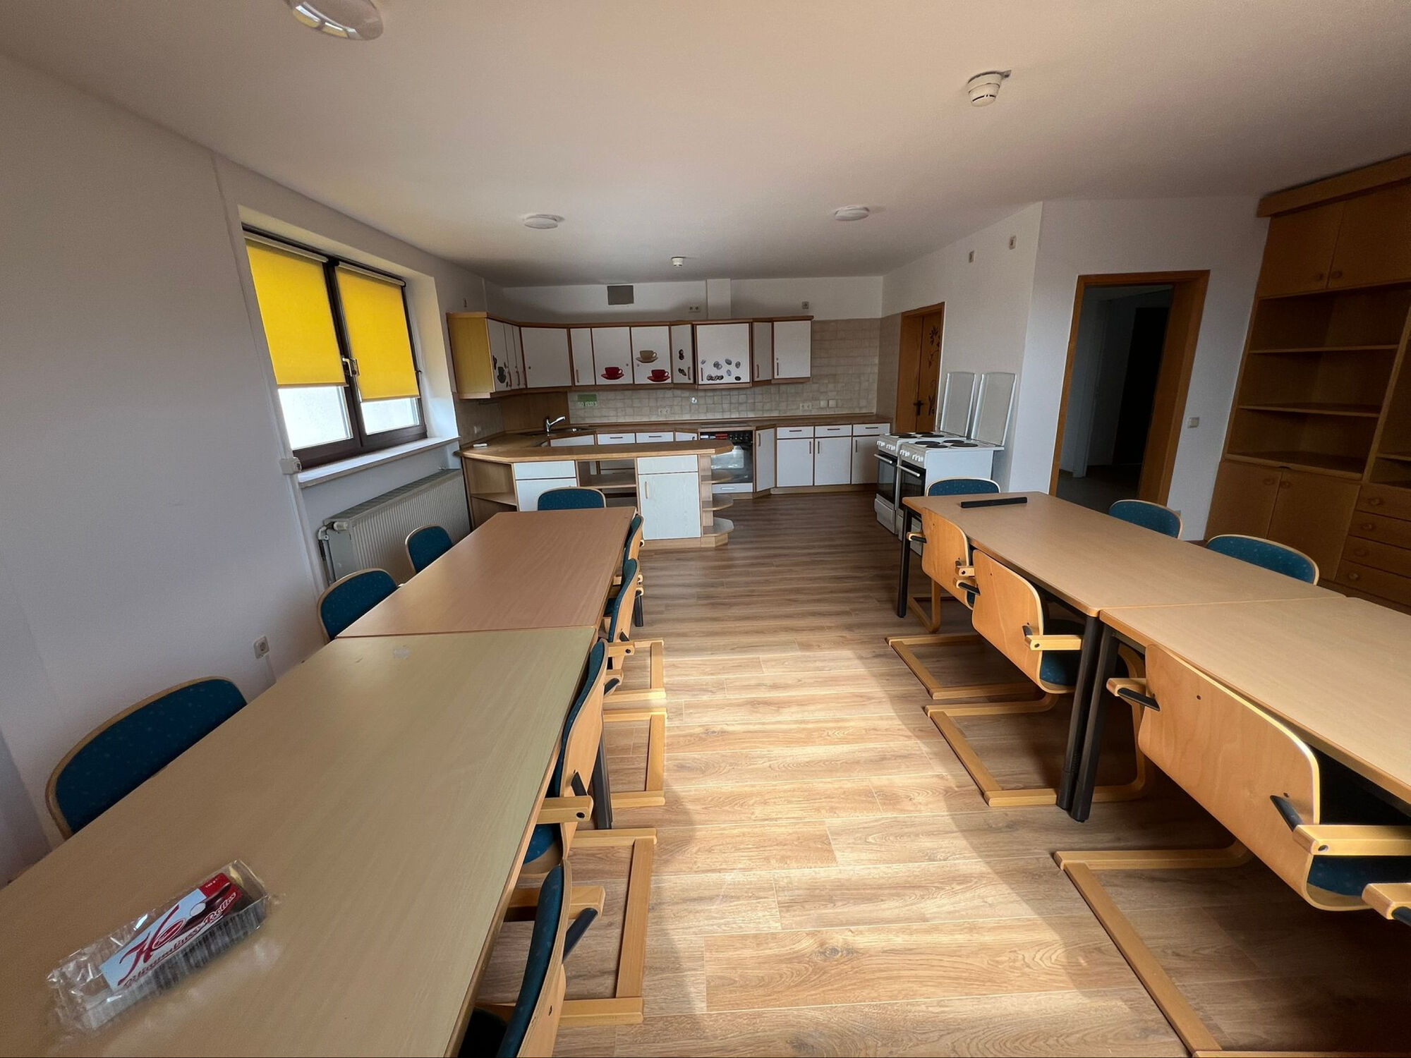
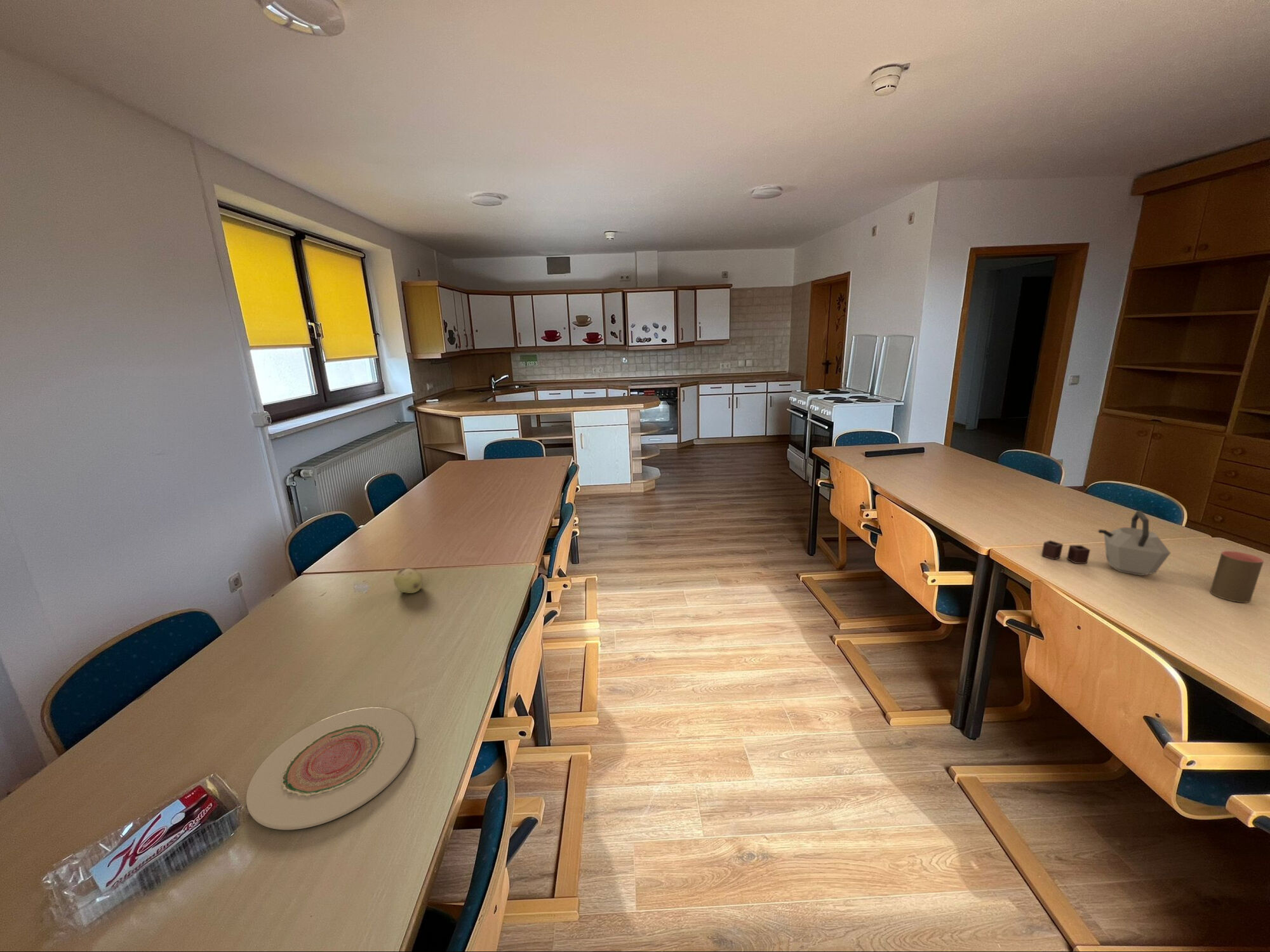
+ kettle [1041,510,1171,576]
+ cup [1209,550,1264,604]
+ plate [246,707,416,831]
+ fruit [393,567,424,594]
